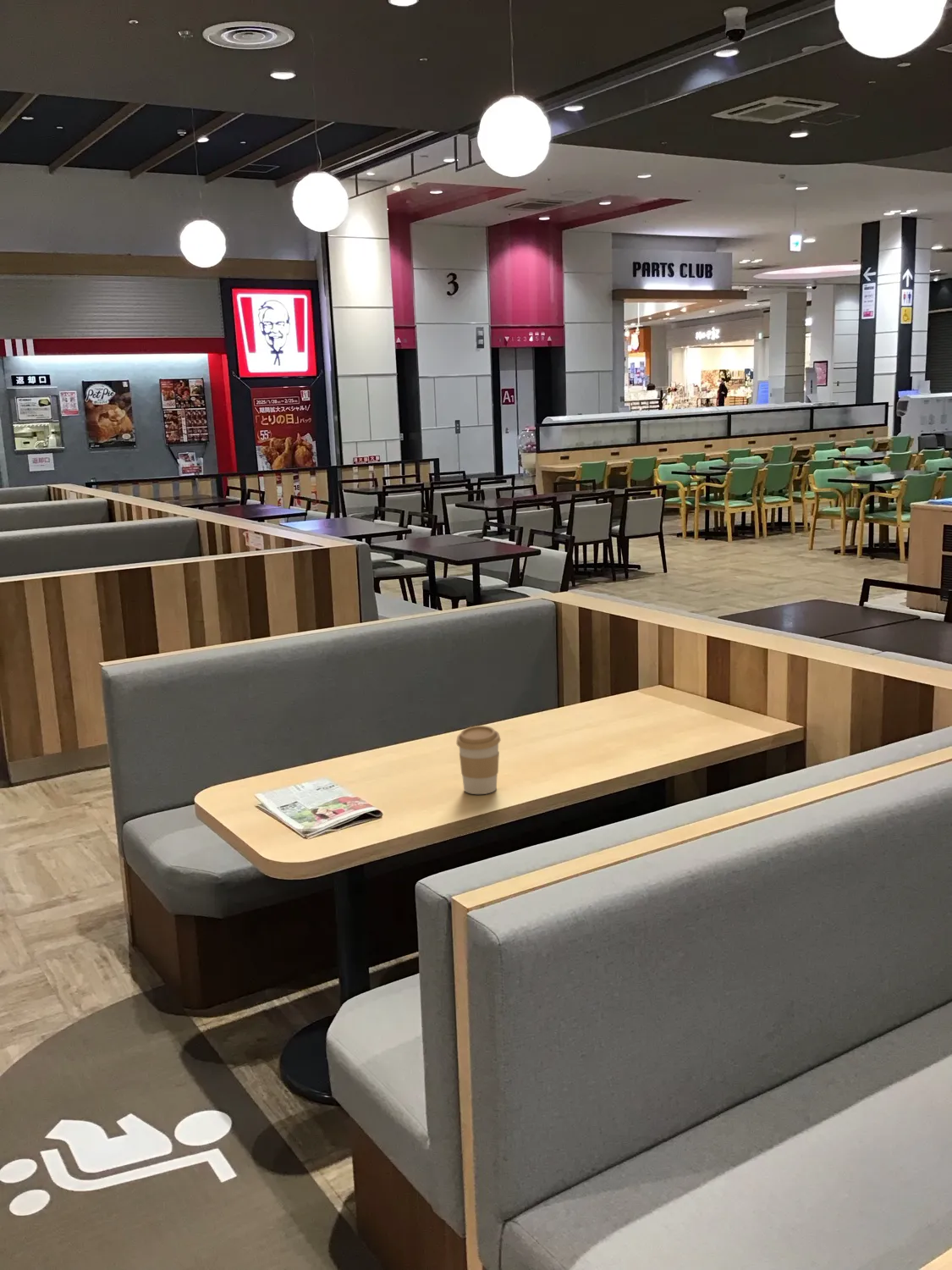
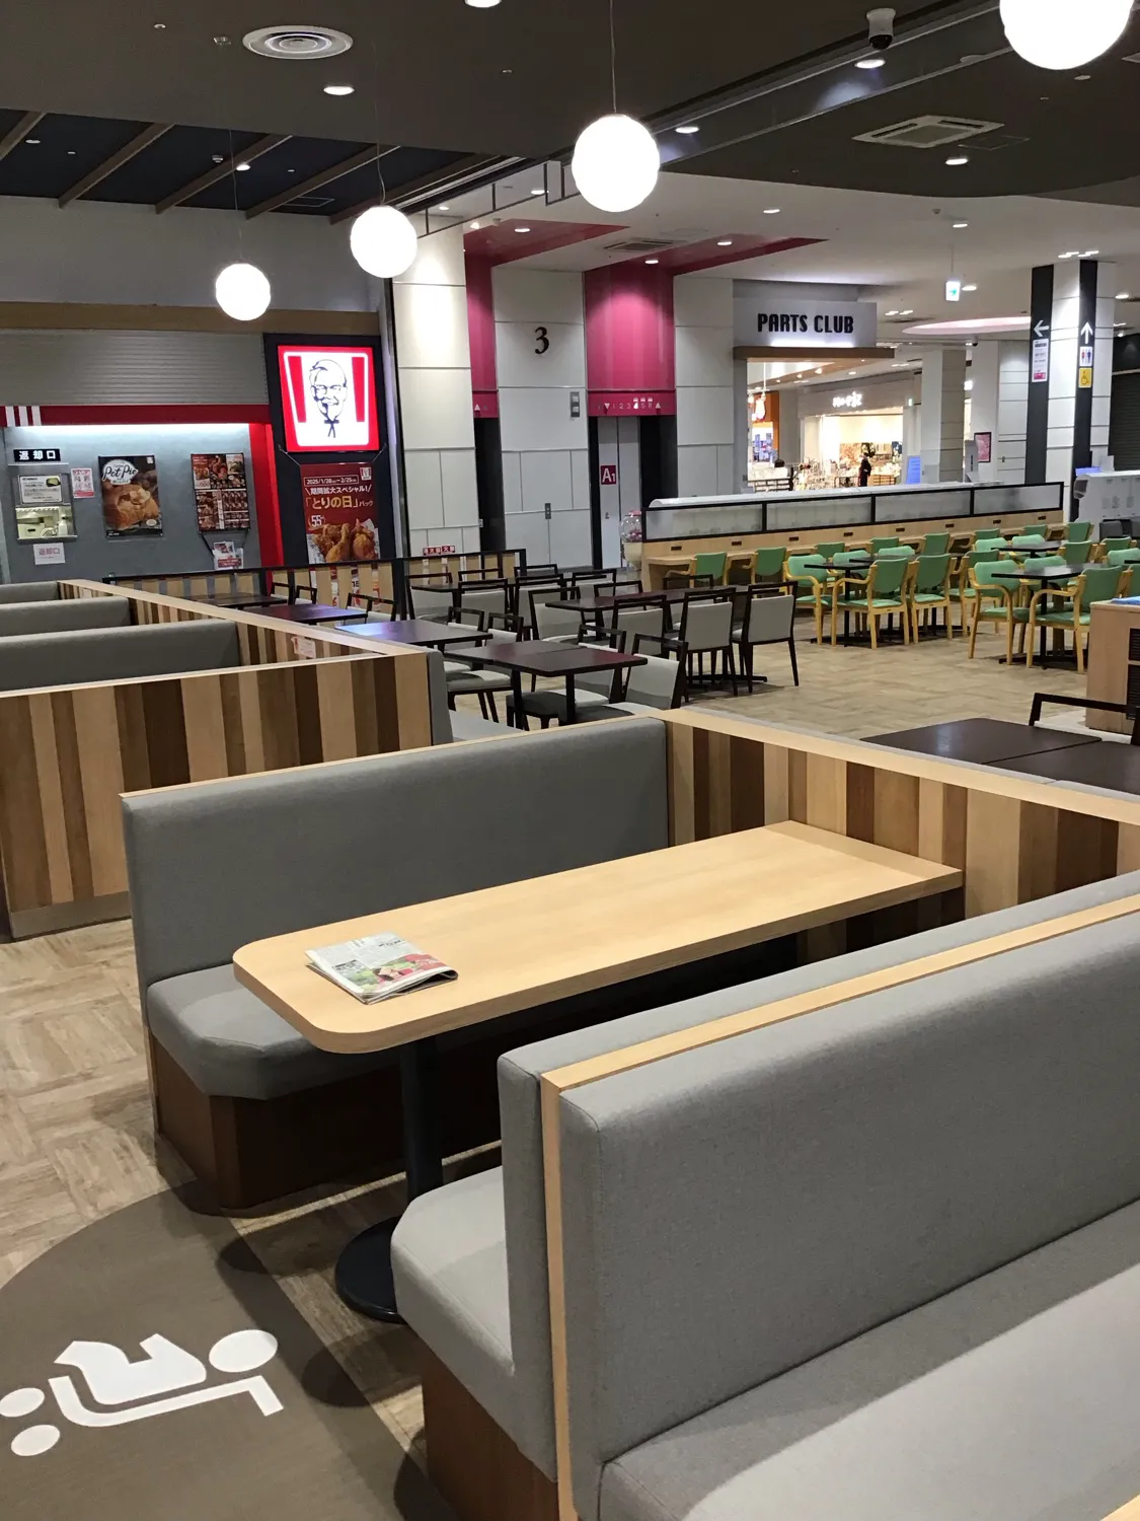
- coffee cup [455,725,502,795]
